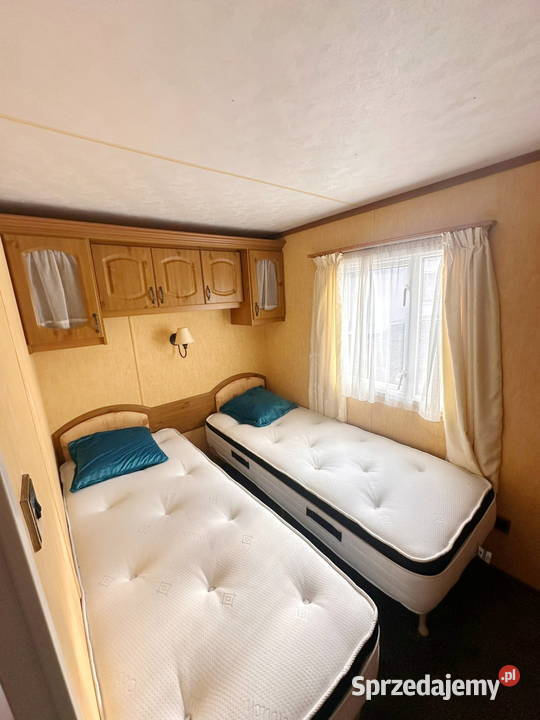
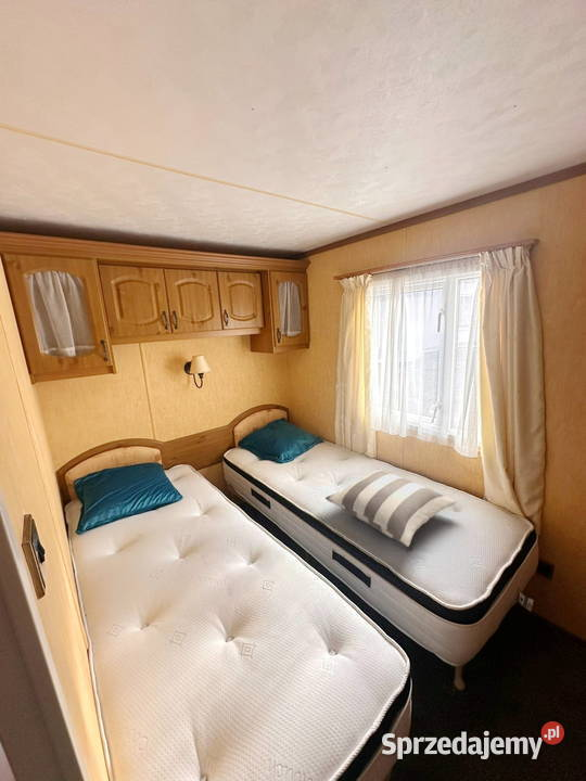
+ pillow [324,469,458,548]
